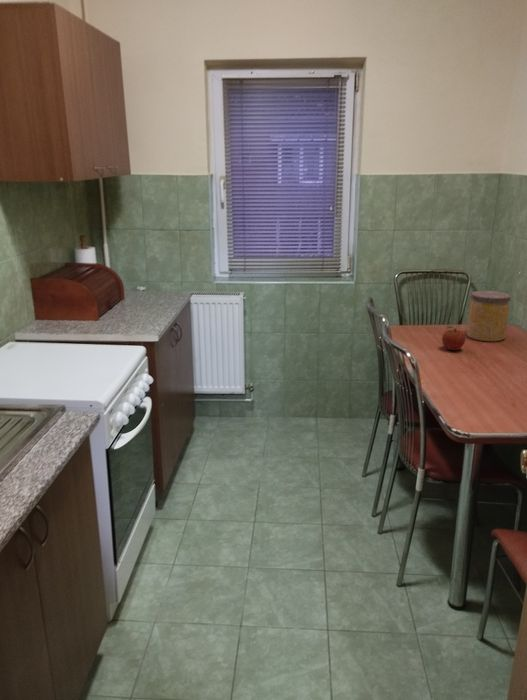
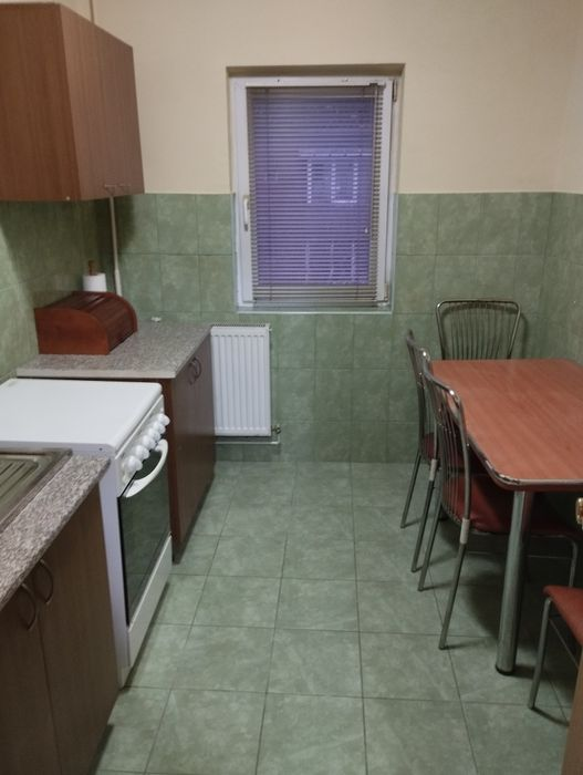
- fruit [441,325,466,351]
- jar [466,290,512,342]
